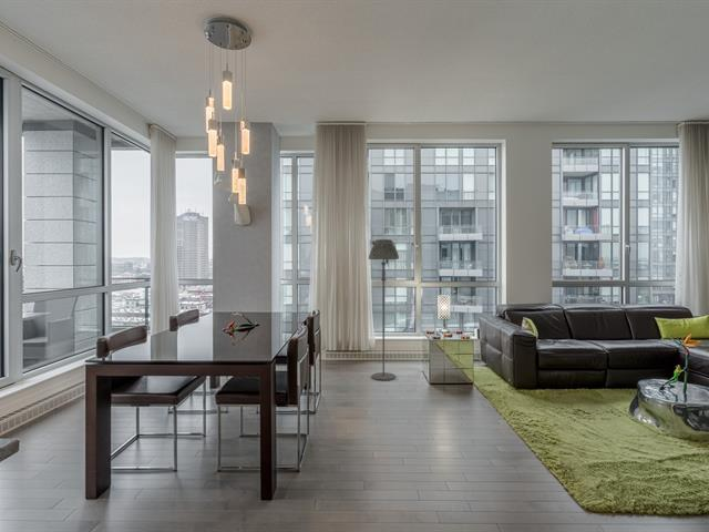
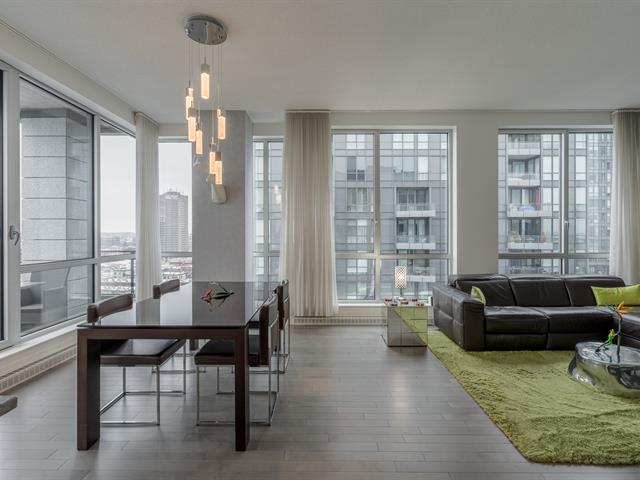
- floor lamp [368,238,400,381]
